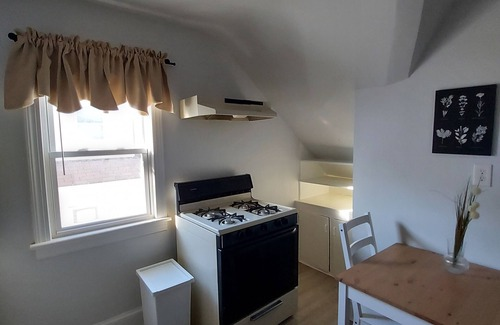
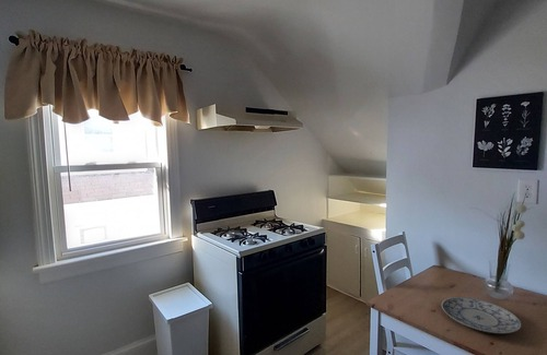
+ plate [441,296,523,334]
